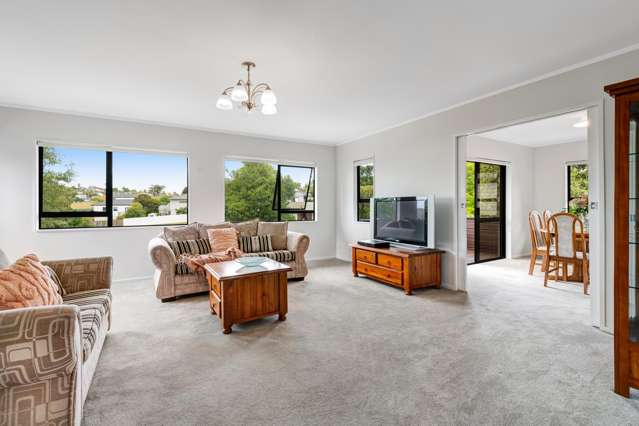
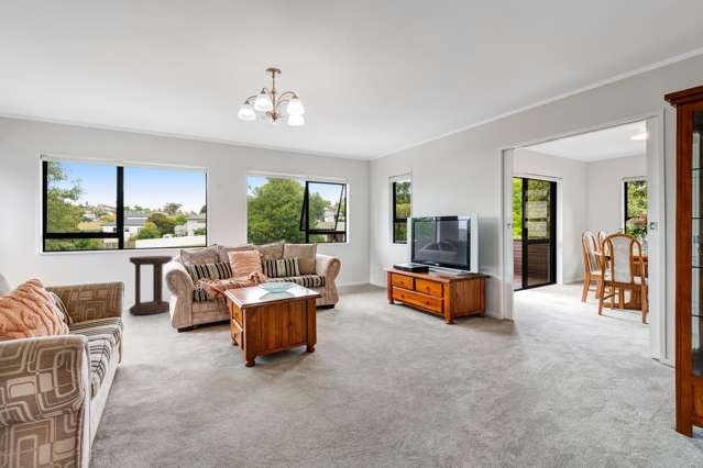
+ side table [129,255,173,315]
